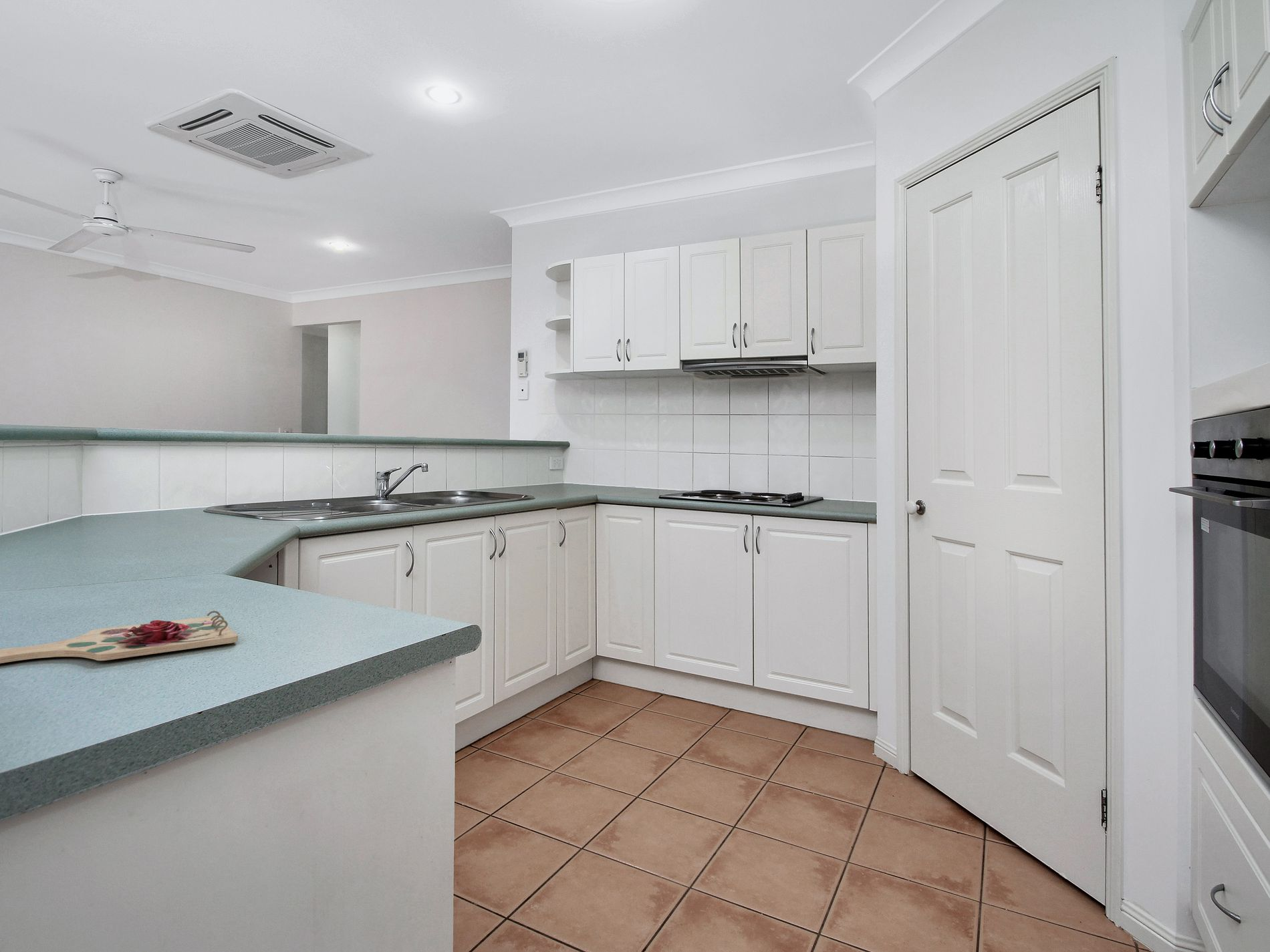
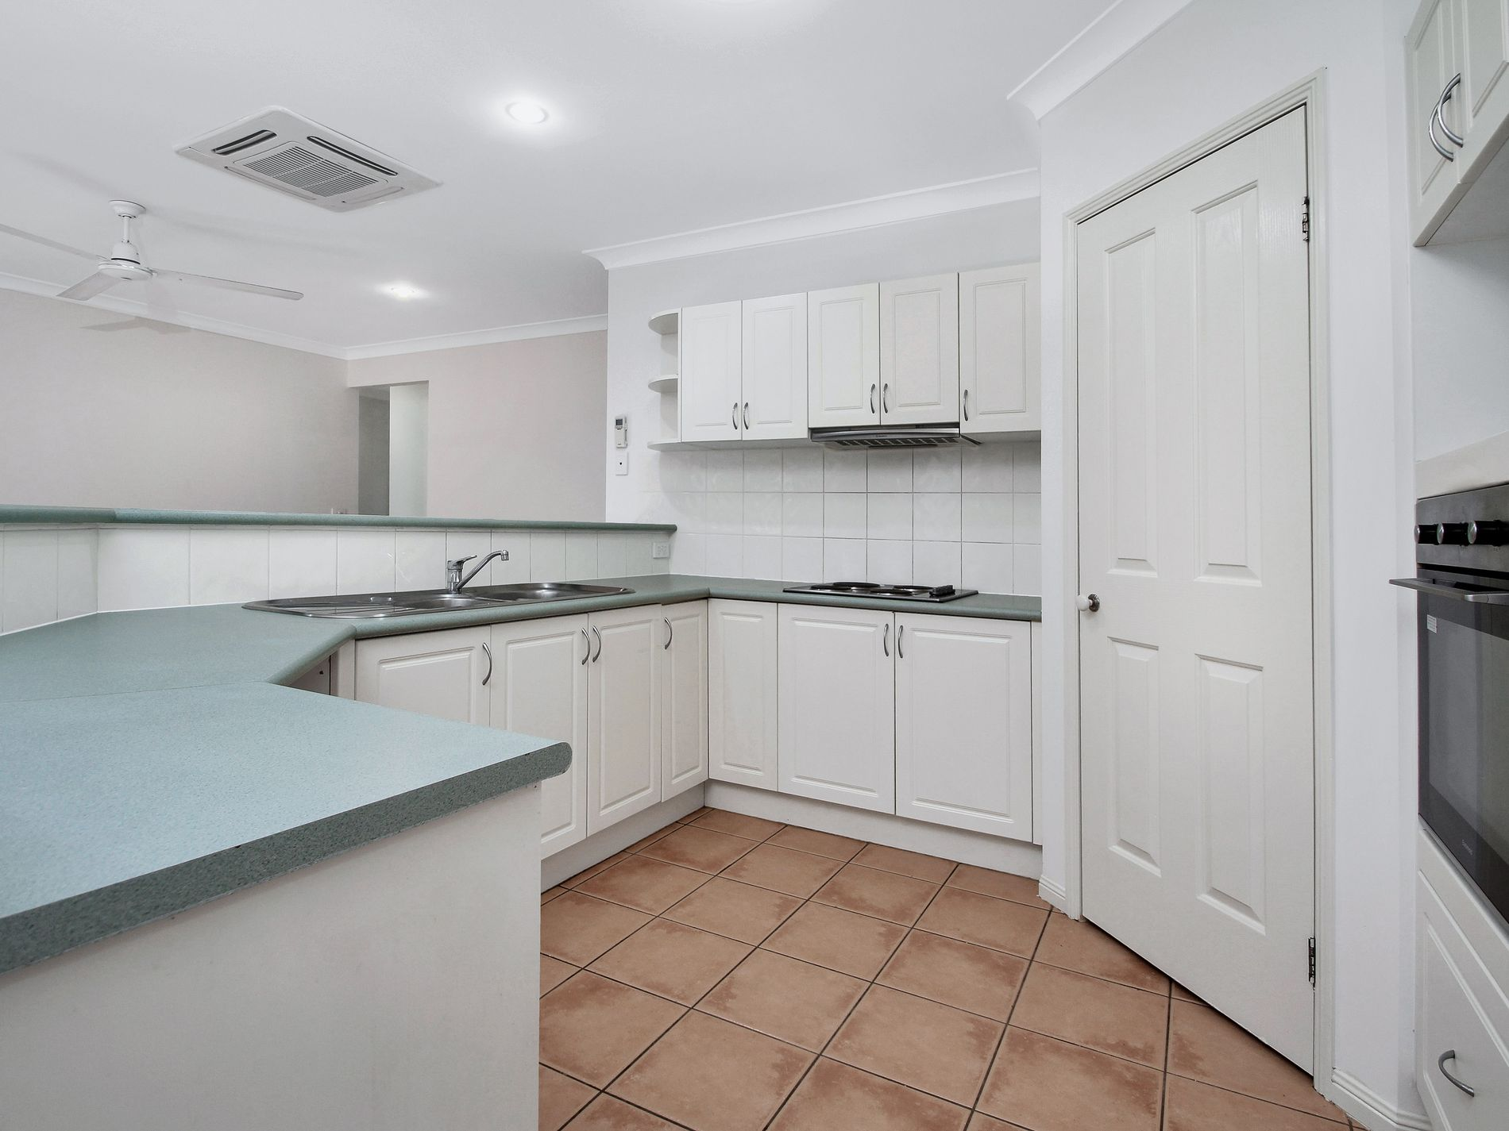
- cutting board [0,610,239,664]
